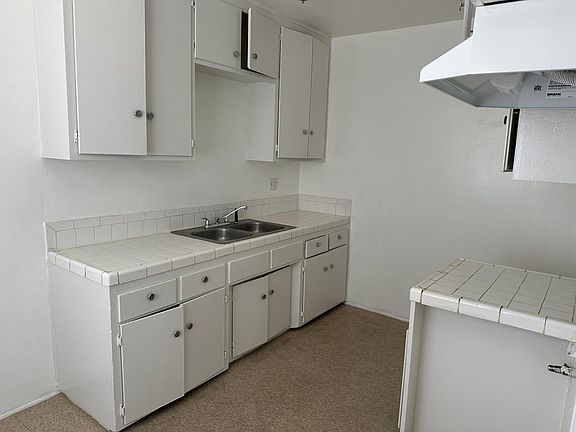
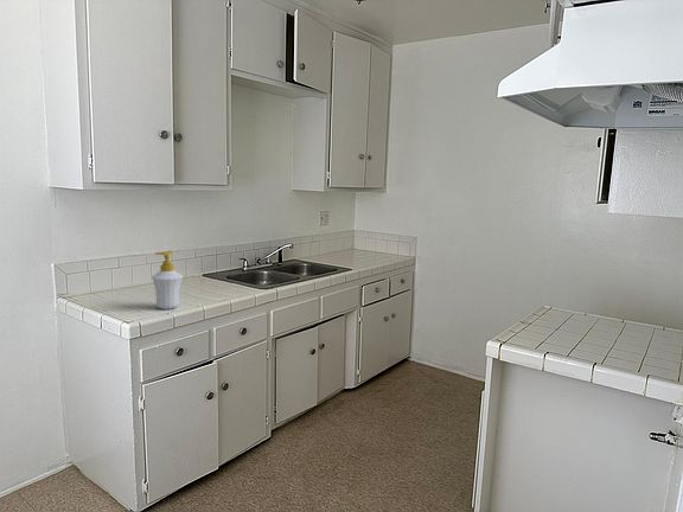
+ soap bottle [151,250,184,311]
